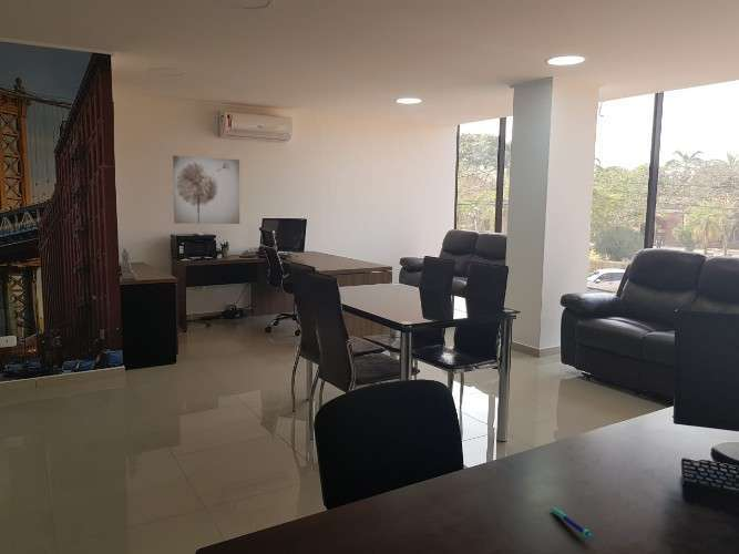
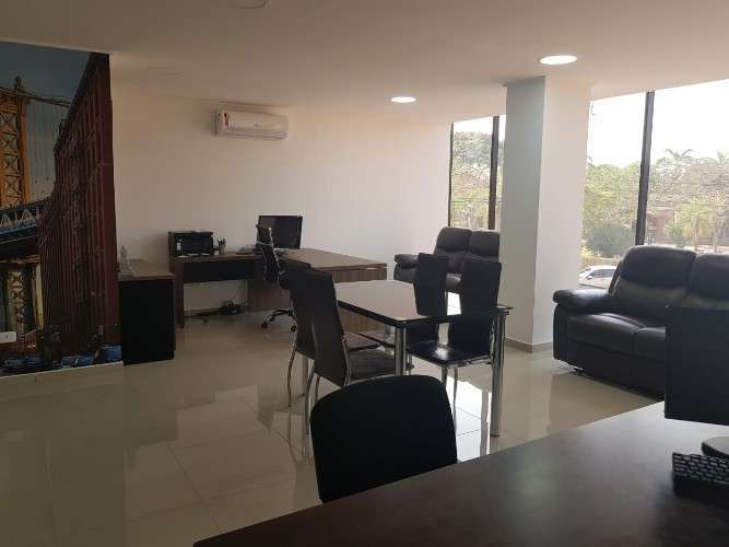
- pen [550,506,594,540]
- wall art [172,154,240,225]
